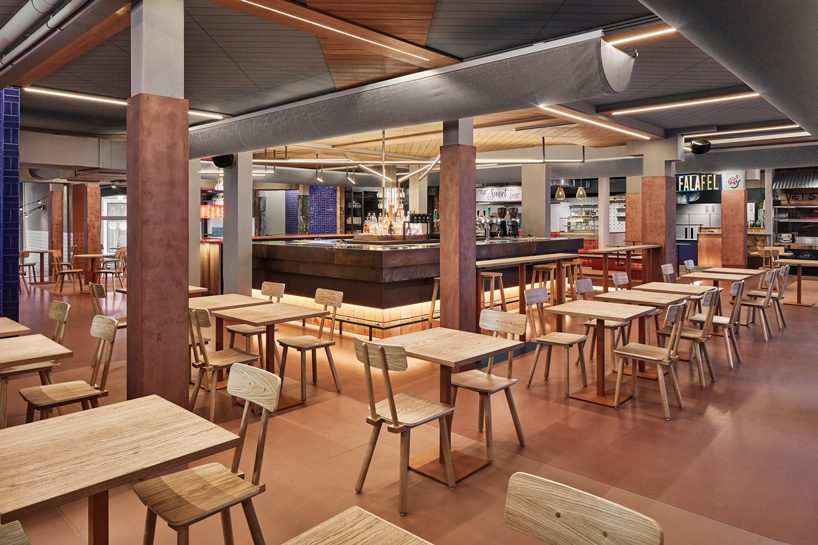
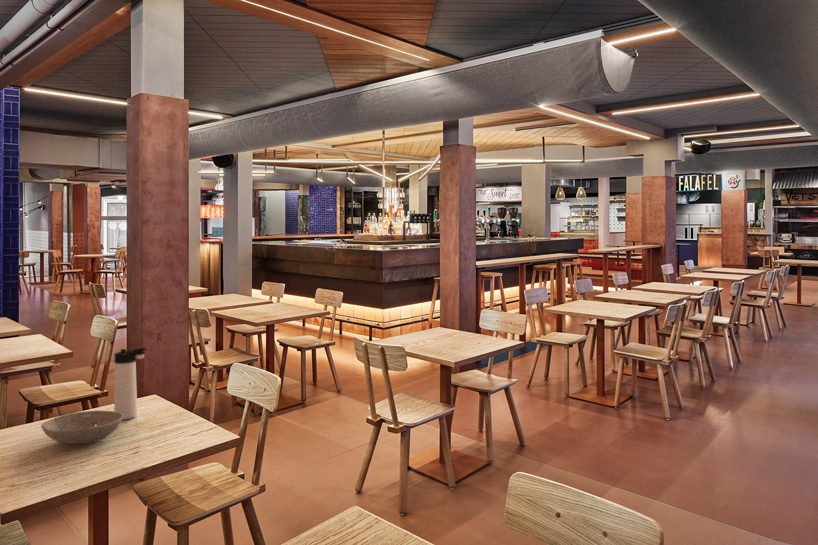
+ thermos bottle [113,346,148,421]
+ bowl [40,410,124,445]
